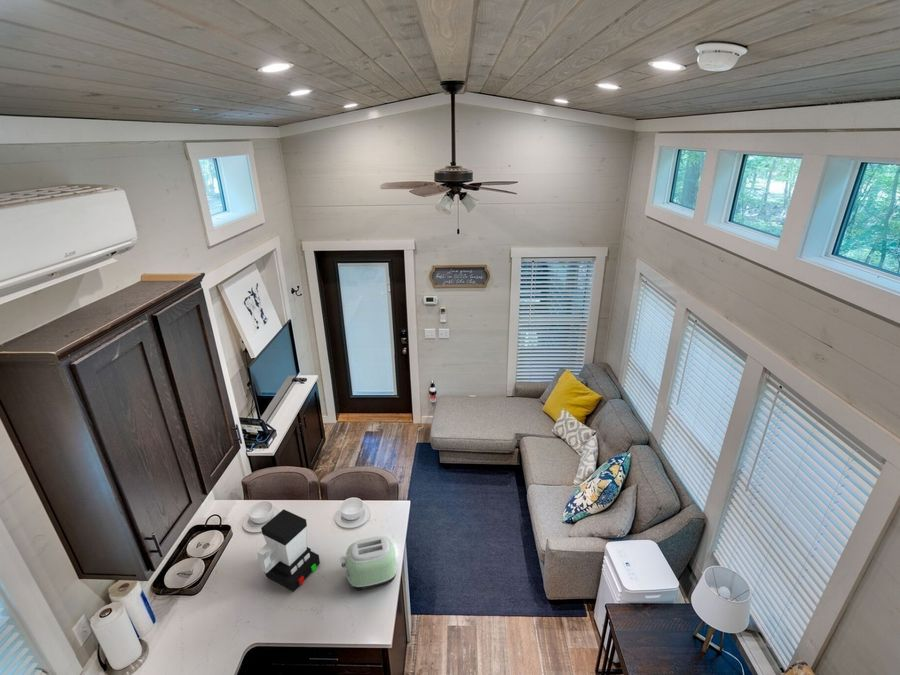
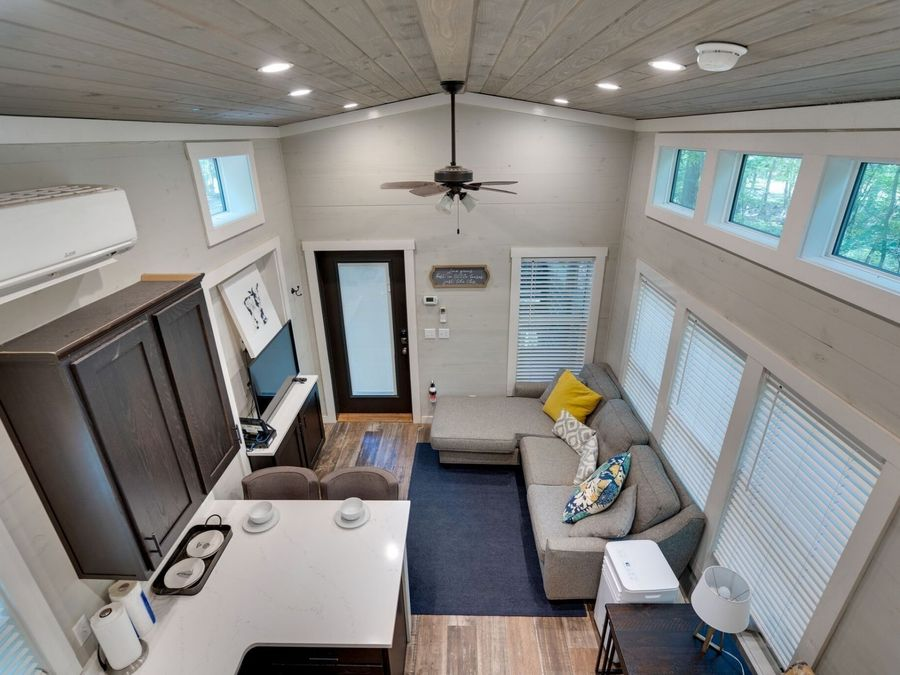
- coffee maker [256,508,321,592]
- toaster [339,535,398,592]
